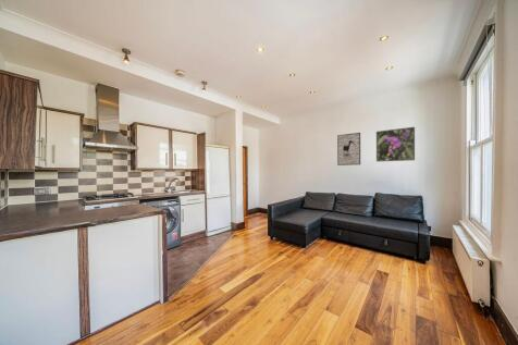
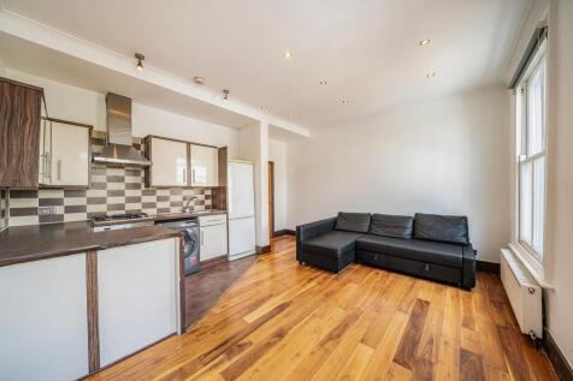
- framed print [336,132,361,167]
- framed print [375,126,416,162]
